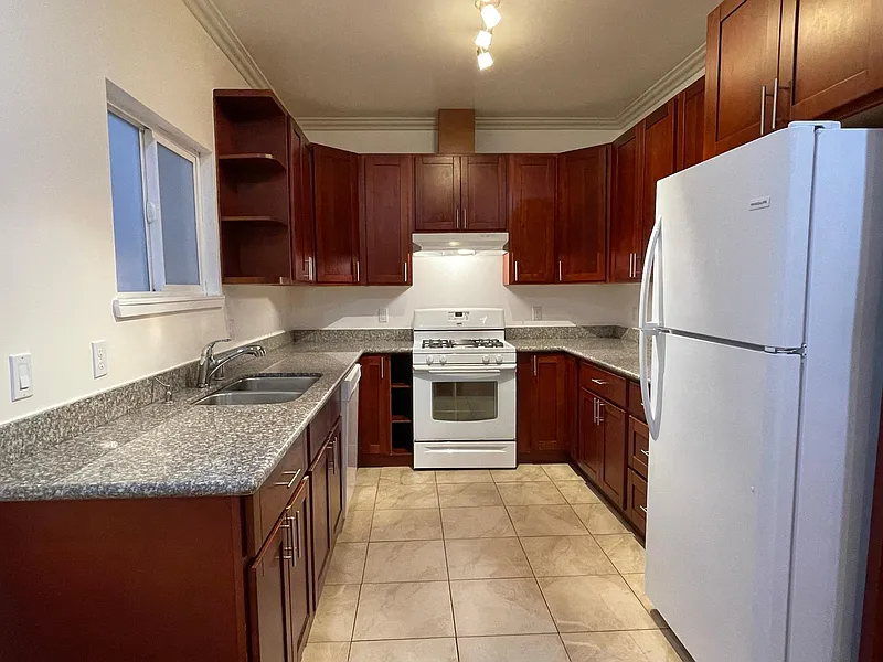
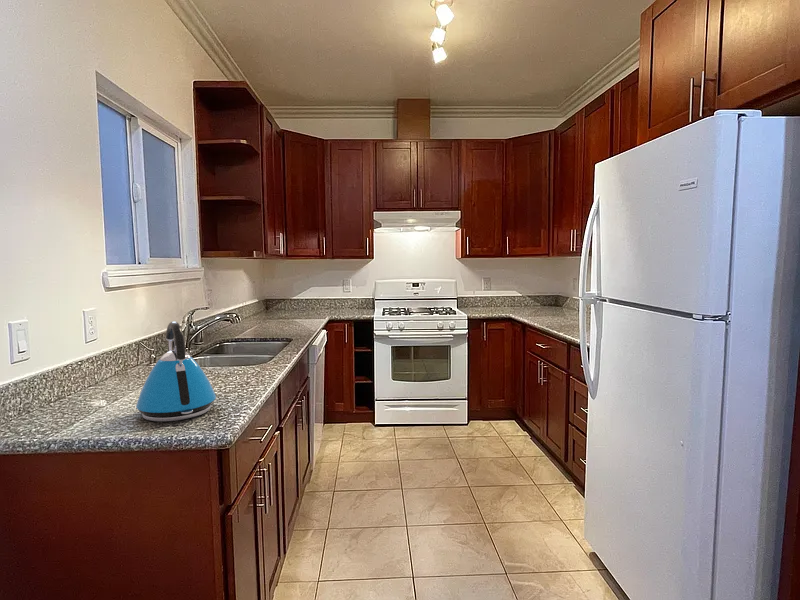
+ kettle [135,320,217,423]
